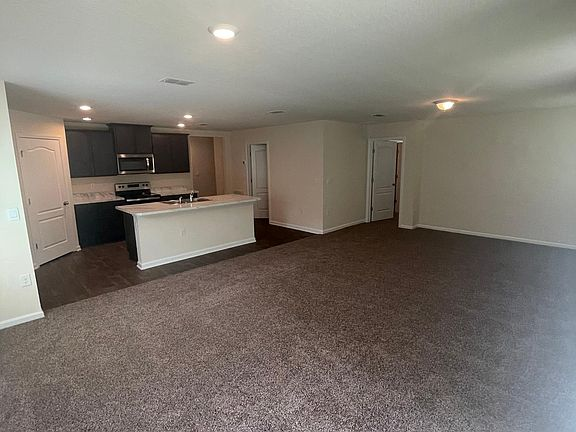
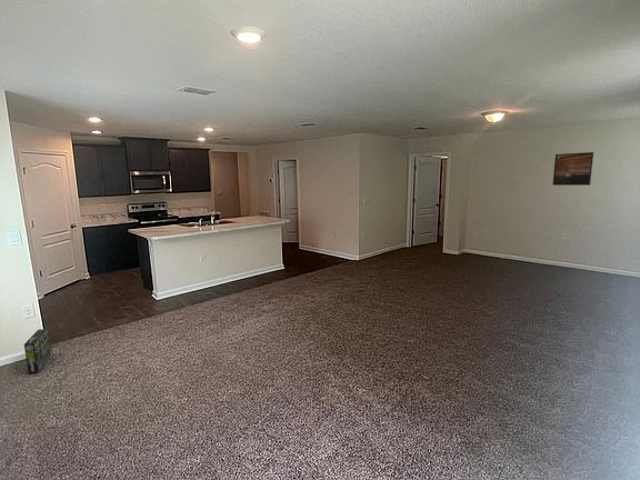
+ box [23,328,52,374]
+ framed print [551,151,594,187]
